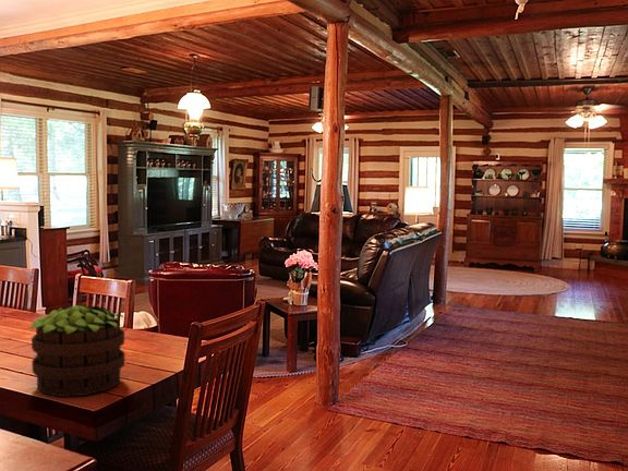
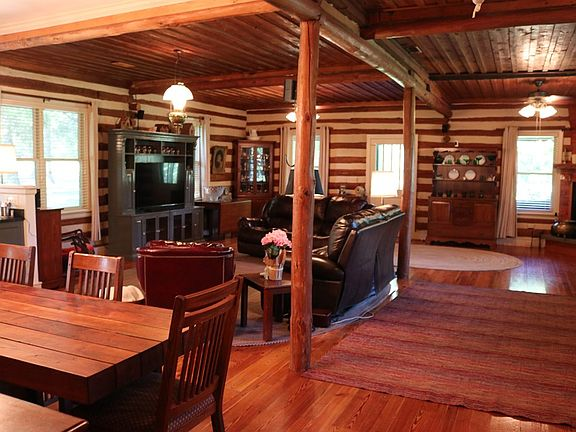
- potted plant [29,304,126,398]
